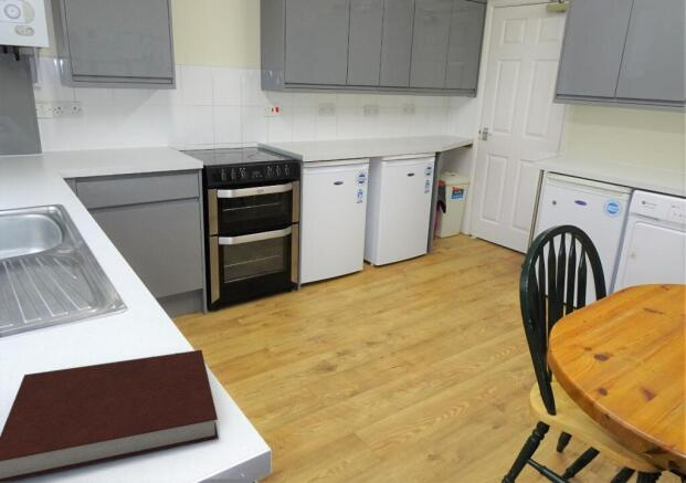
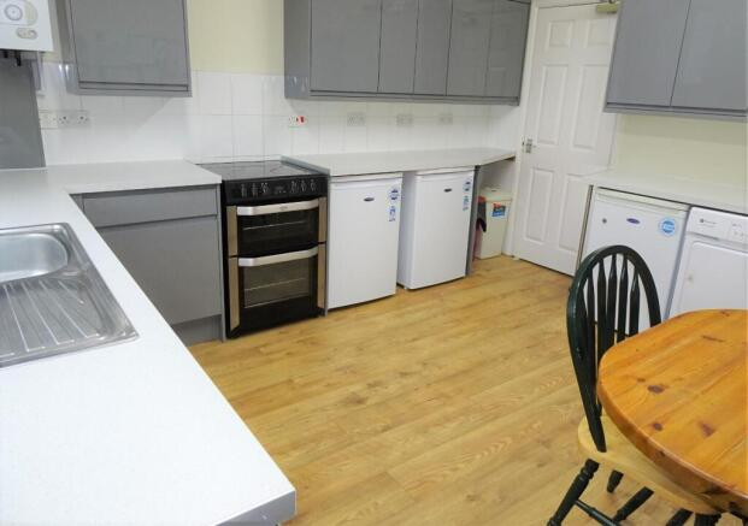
- notebook [0,349,220,483]
